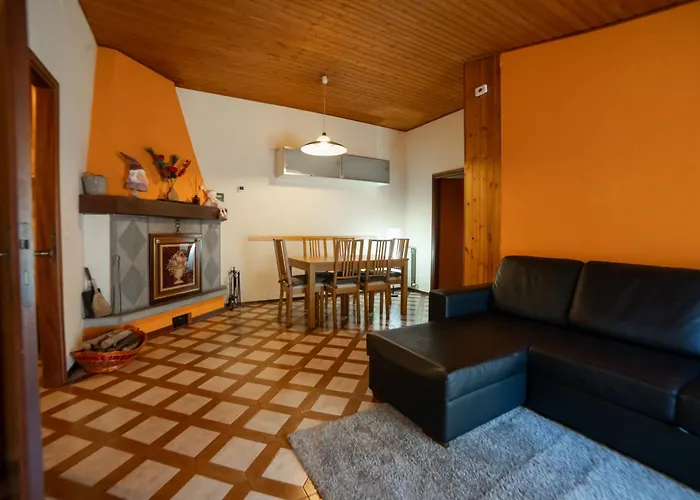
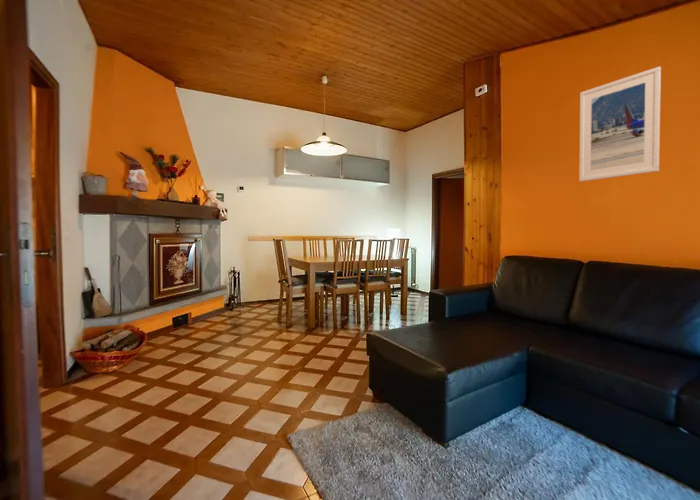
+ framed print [578,65,662,183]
